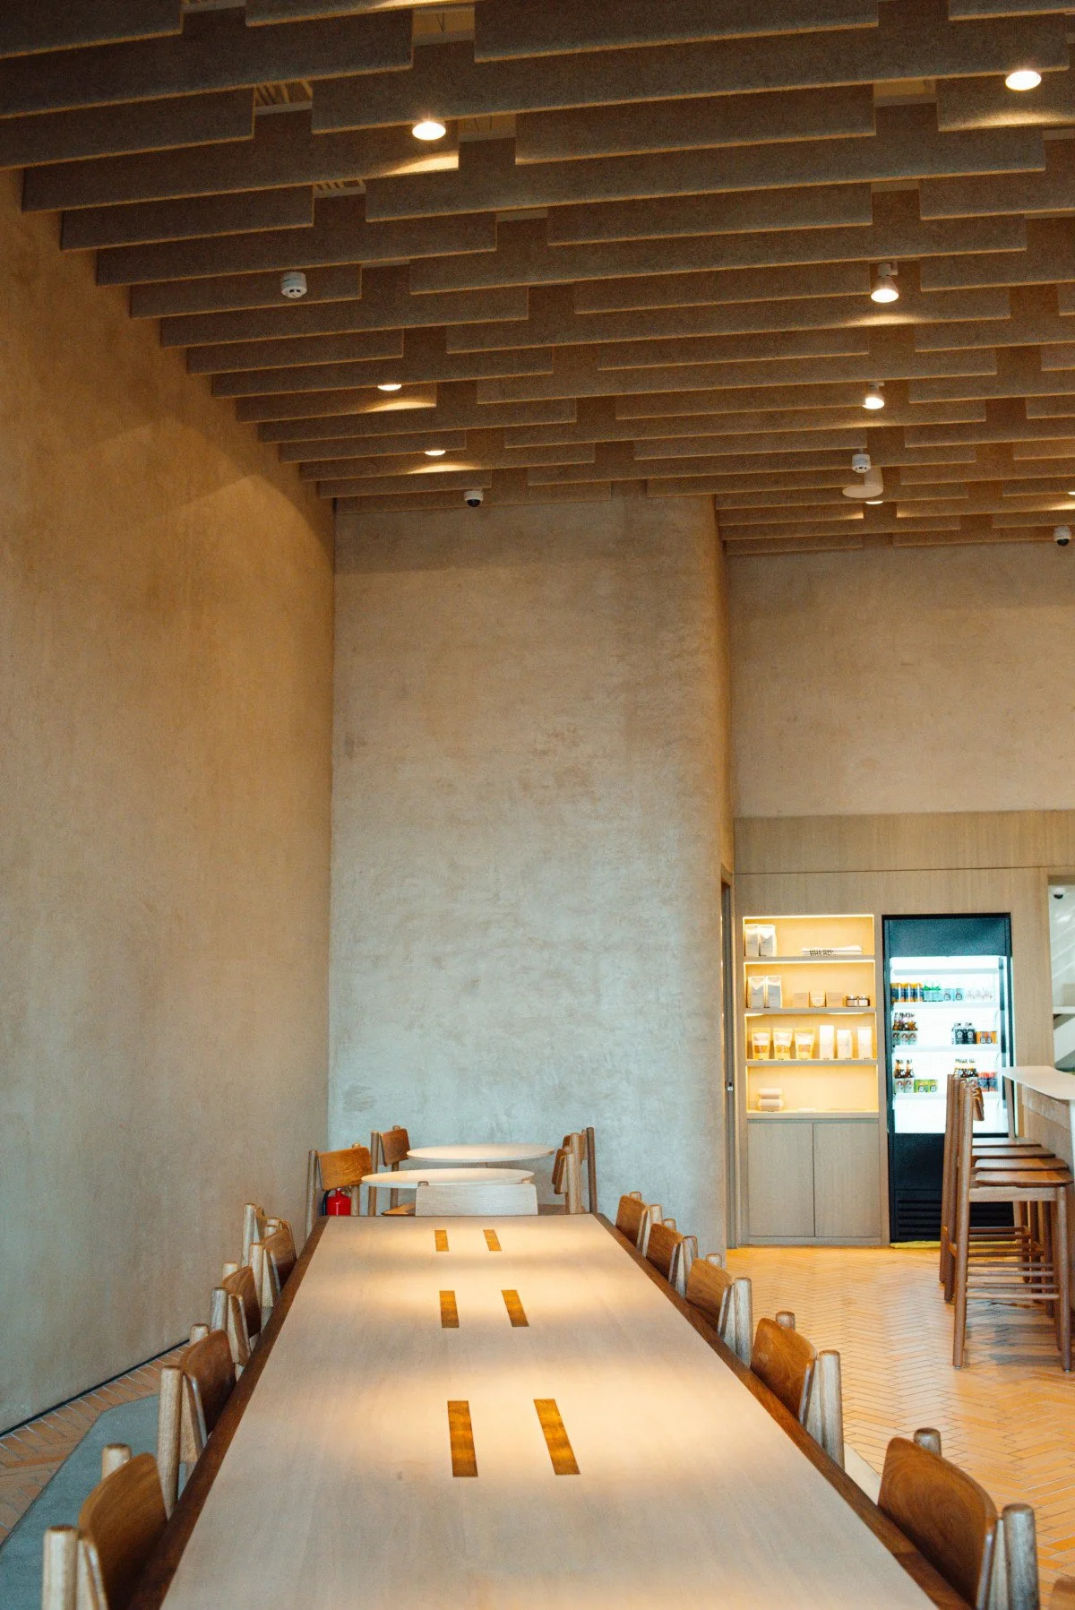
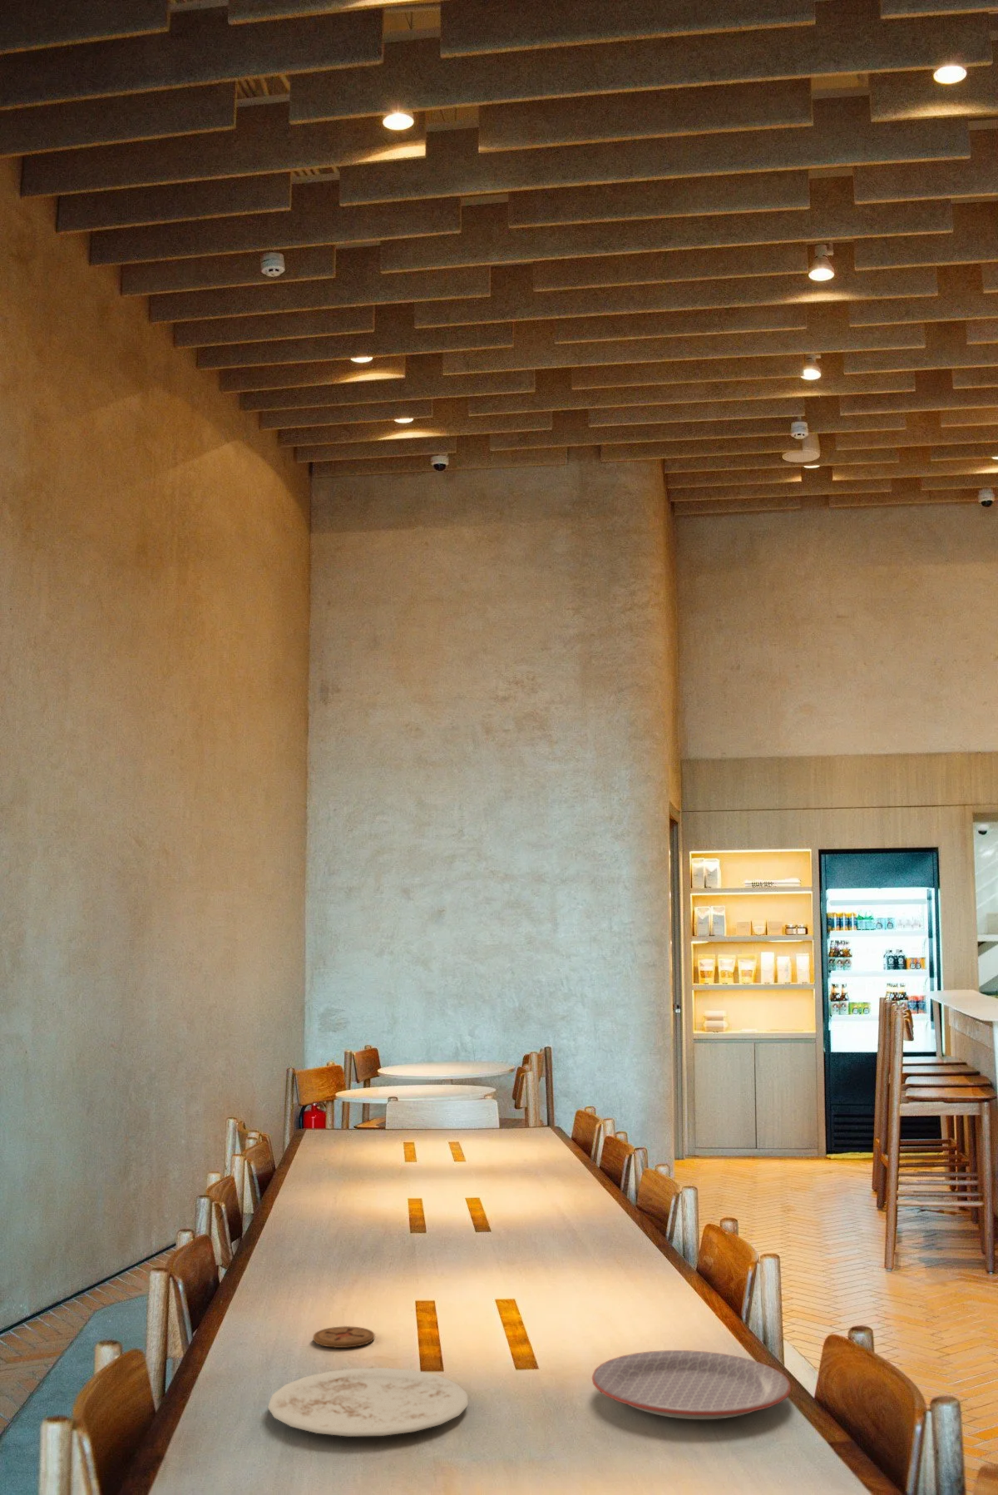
+ plate [591,1349,792,1420]
+ coaster [312,1326,375,1349]
+ plate [267,1367,469,1437]
